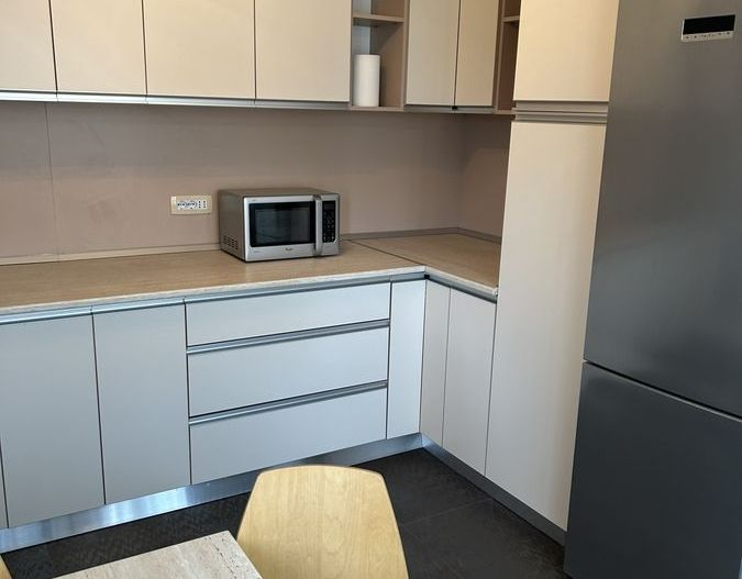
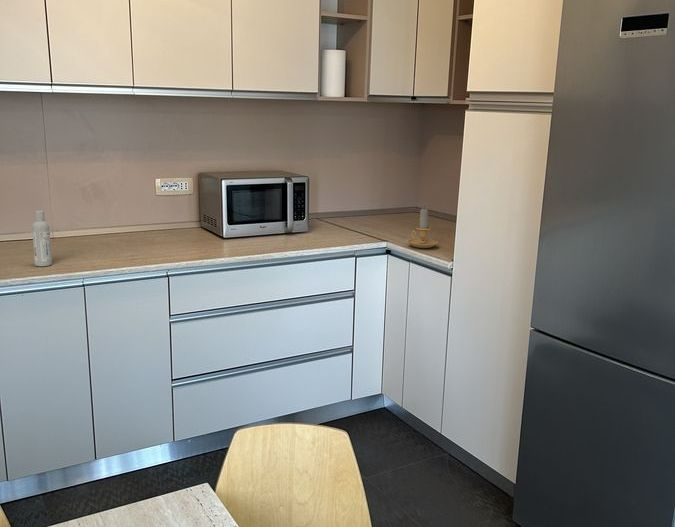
+ candle [406,206,439,249]
+ bottle [31,210,53,267]
